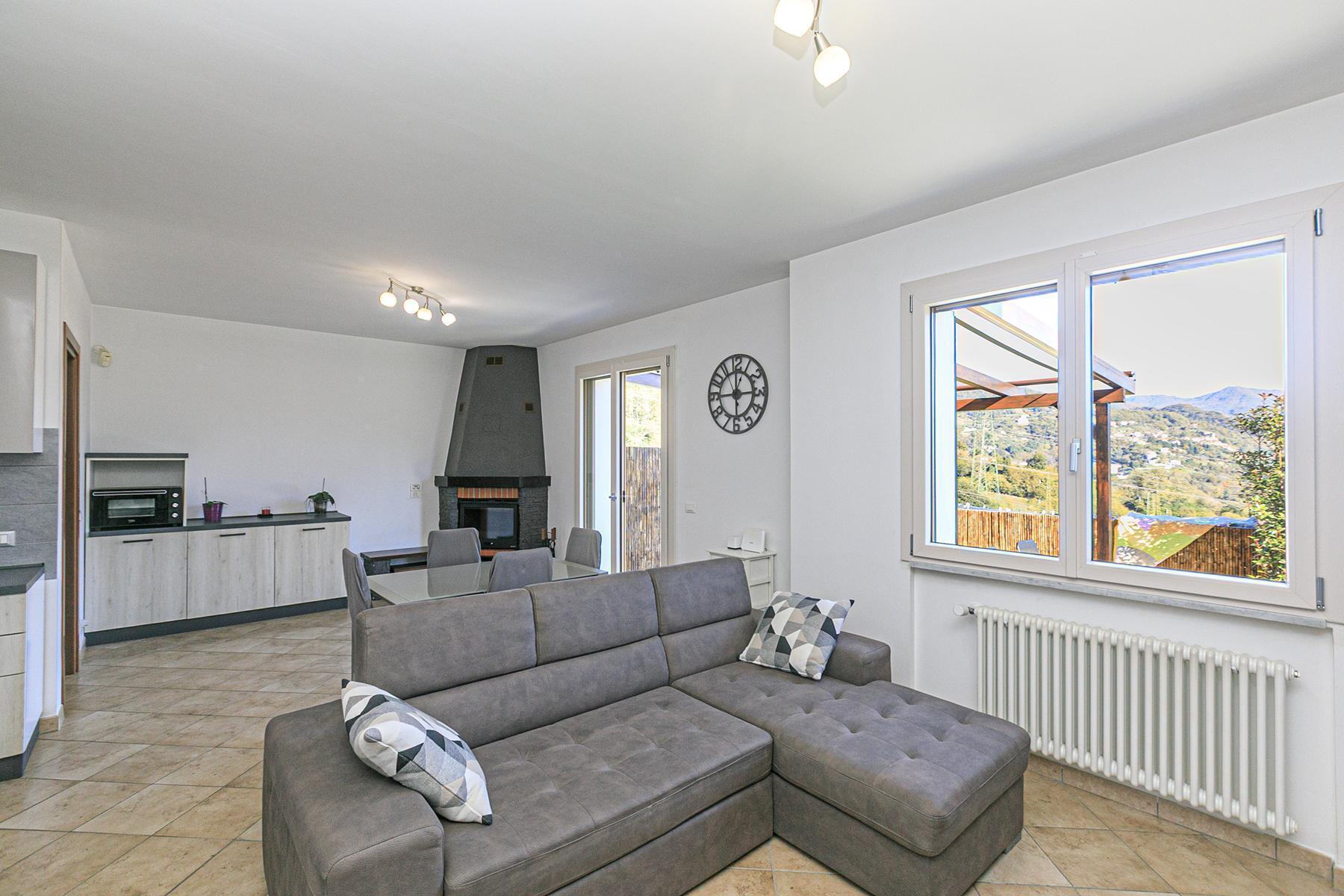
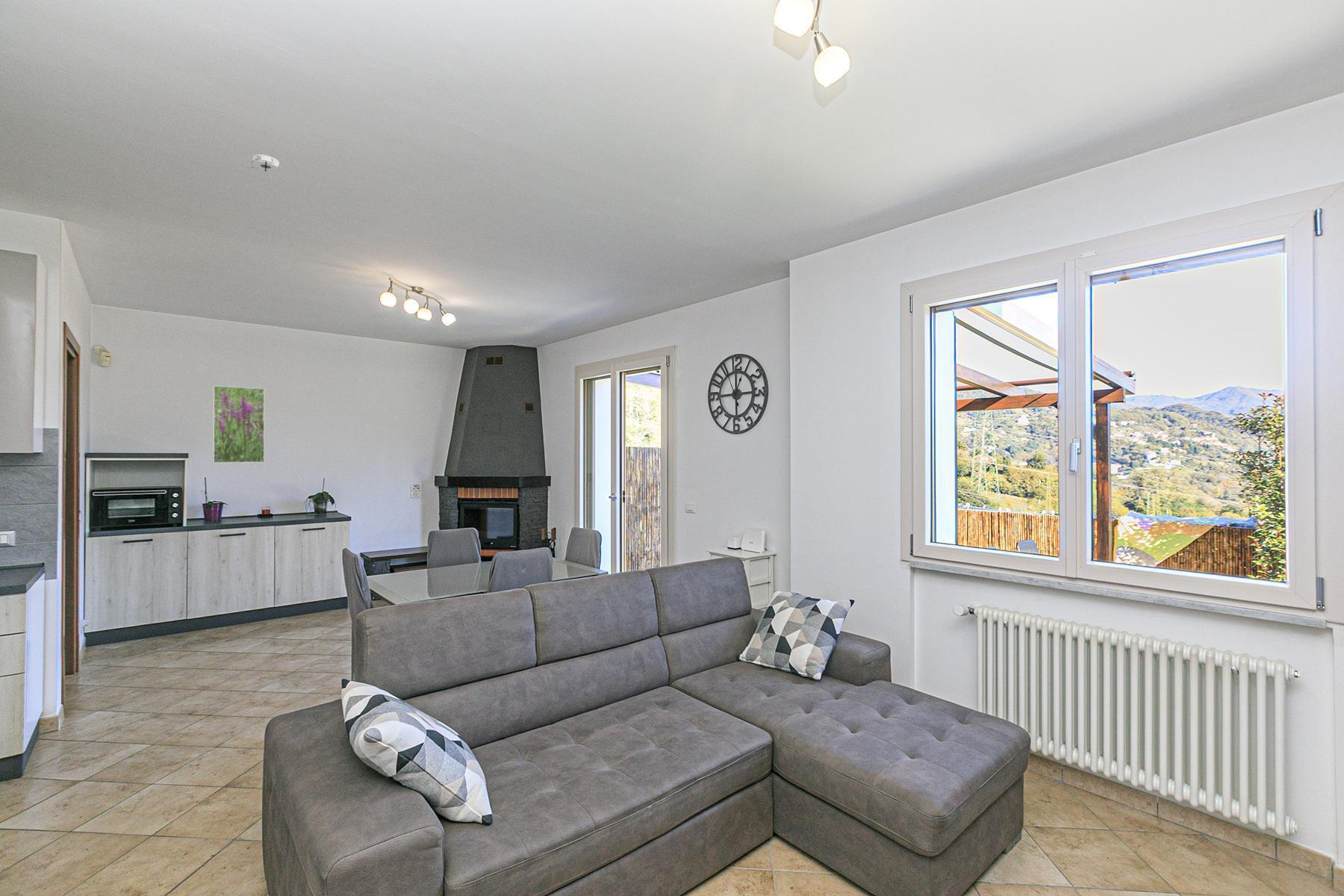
+ smoke detector [247,154,282,172]
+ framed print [212,385,265,464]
